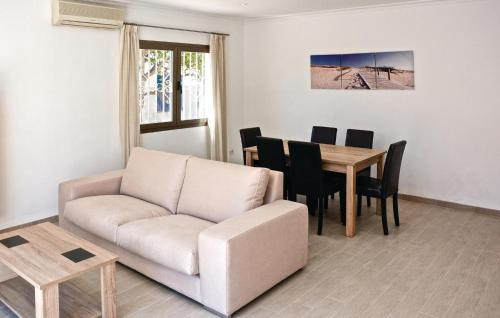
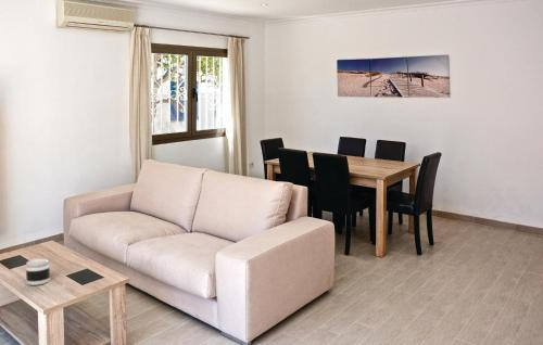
+ jar [25,258,51,286]
